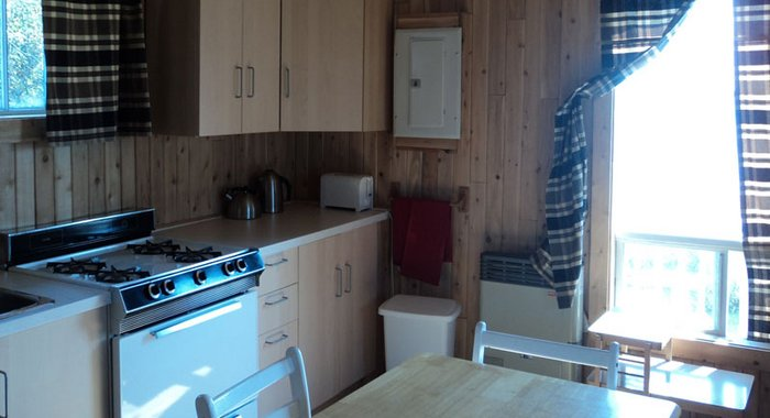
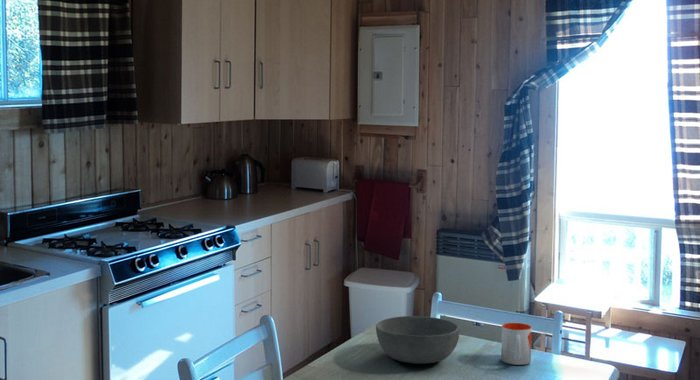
+ mug [500,322,533,366]
+ bowl [375,315,460,365]
